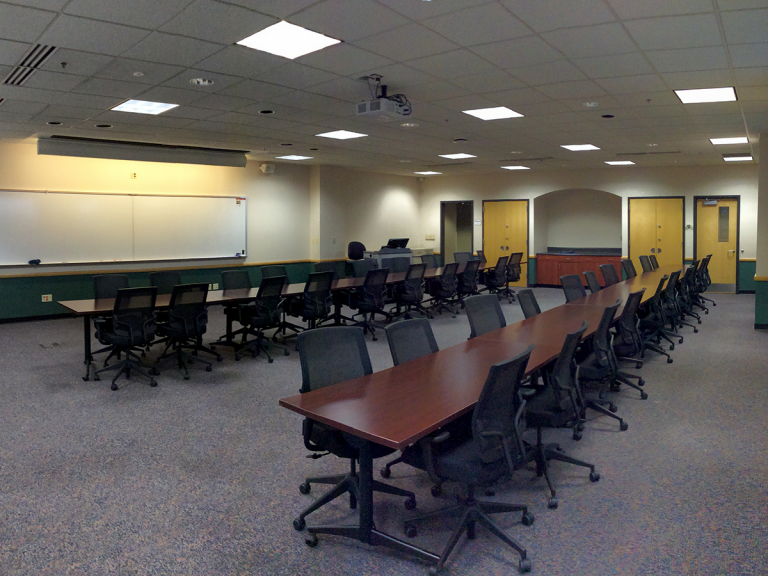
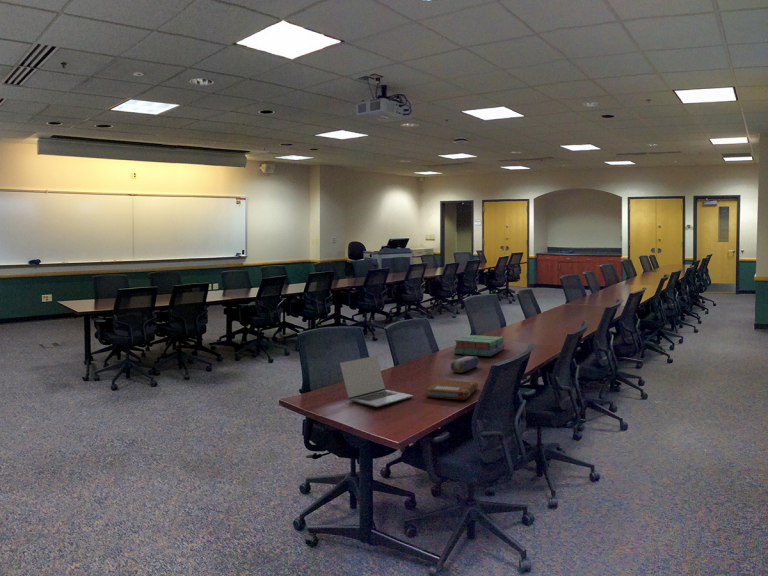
+ notebook [425,379,479,401]
+ pencil case [450,355,480,374]
+ laptop [339,355,414,408]
+ stack of books [452,334,506,357]
